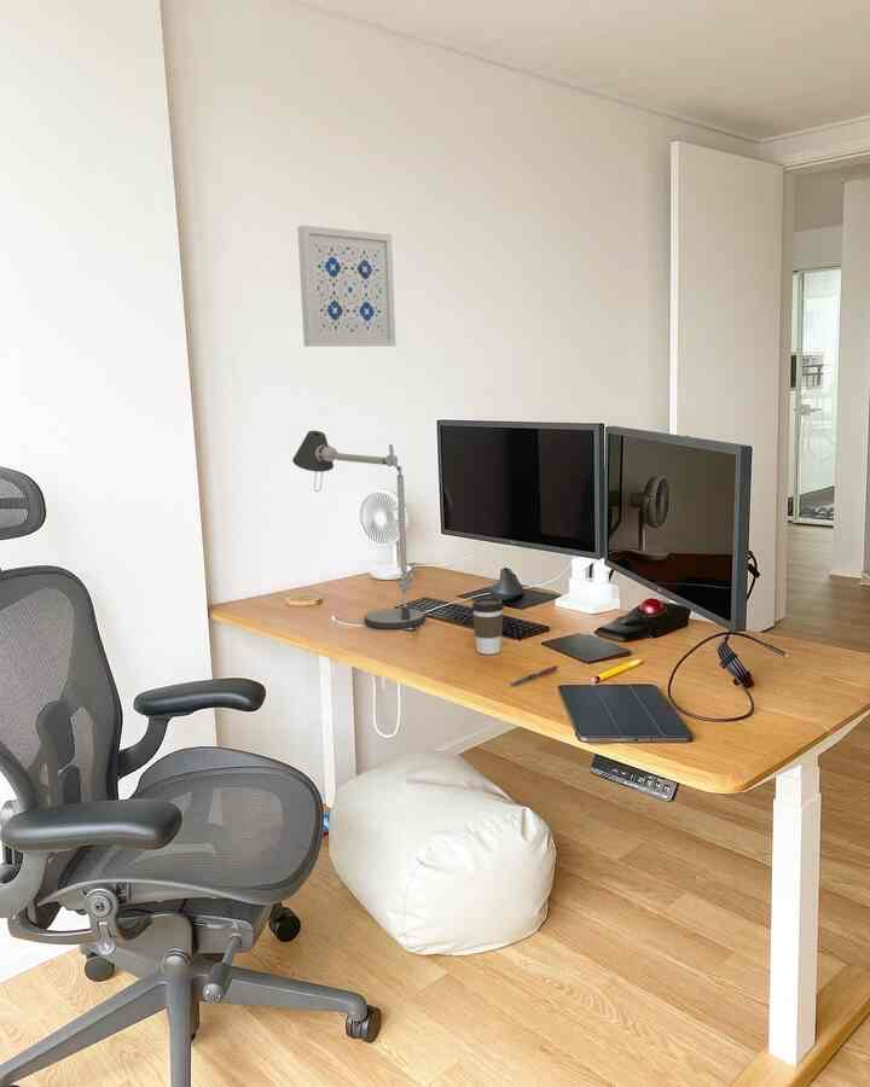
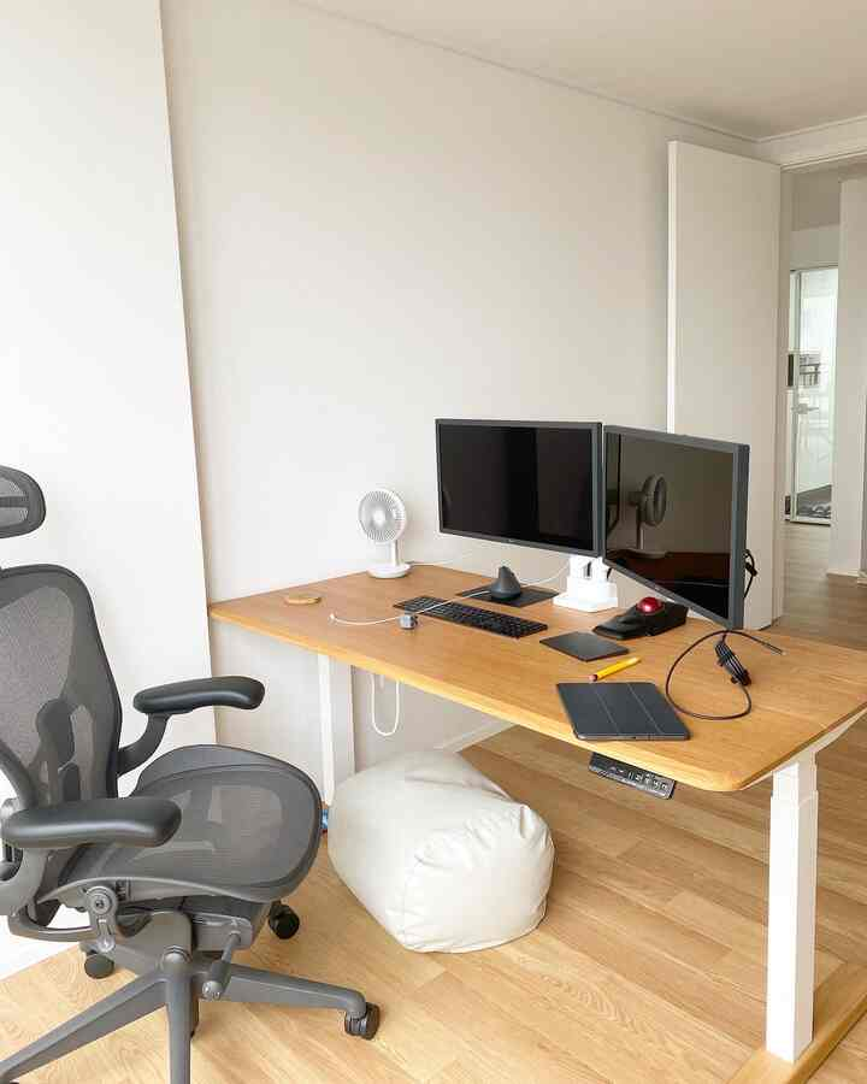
- pen [509,664,559,686]
- wall art [296,225,396,348]
- desk lamp [291,430,427,629]
- coffee cup [470,597,505,656]
